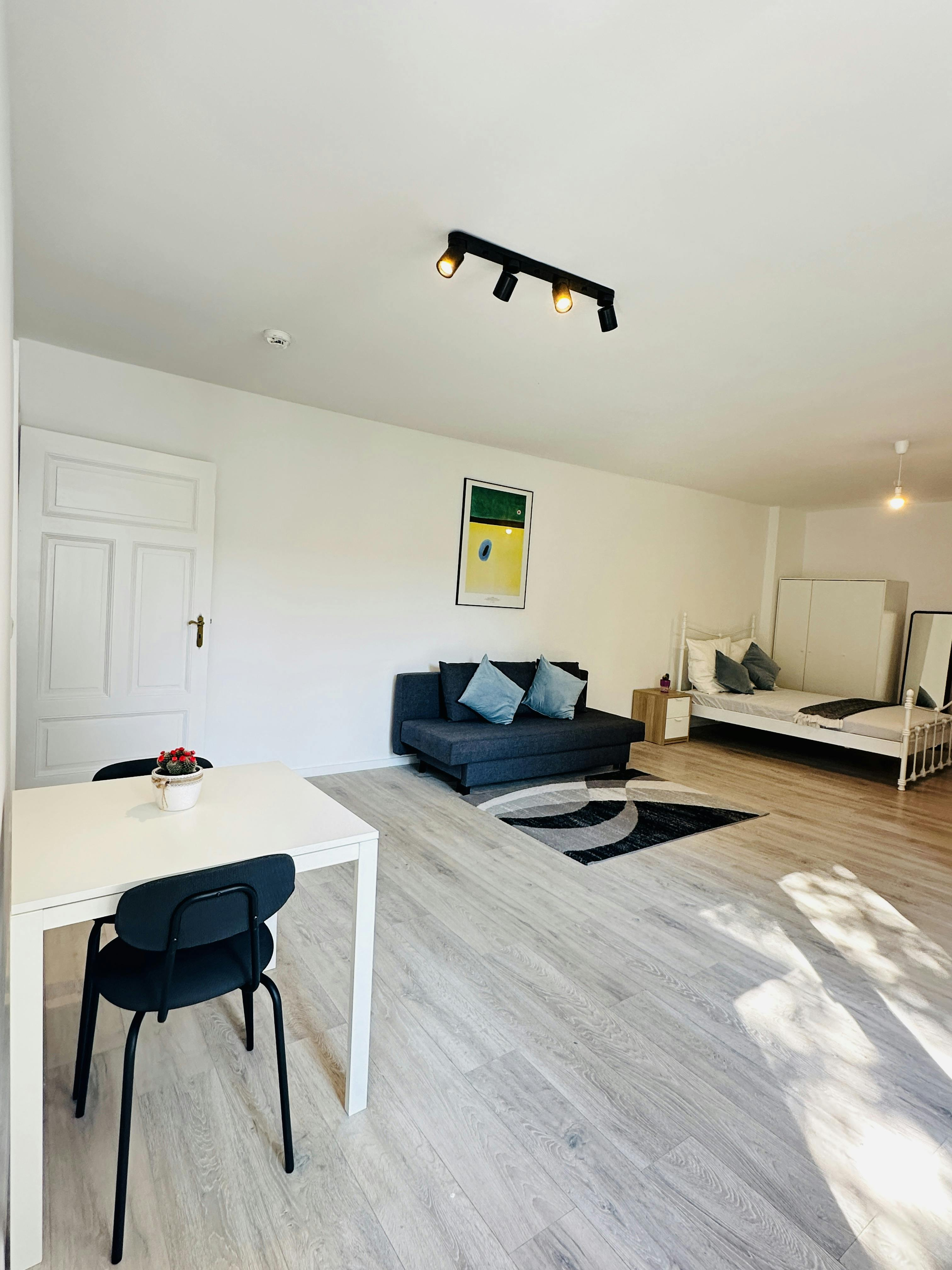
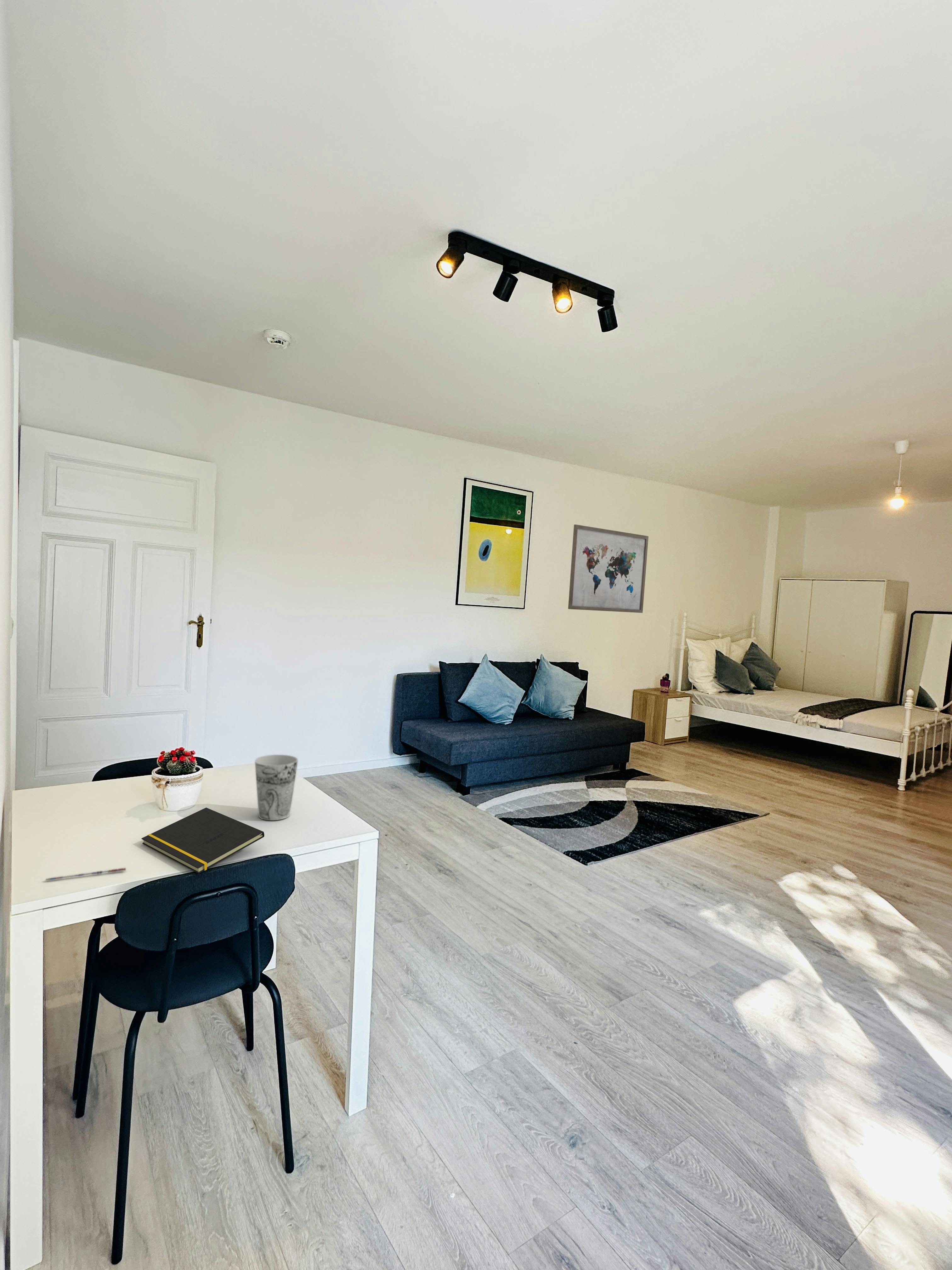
+ pen [45,867,126,882]
+ cup [254,754,298,821]
+ wall art [568,524,649,613]
+ notepad [141,807,265,874]
